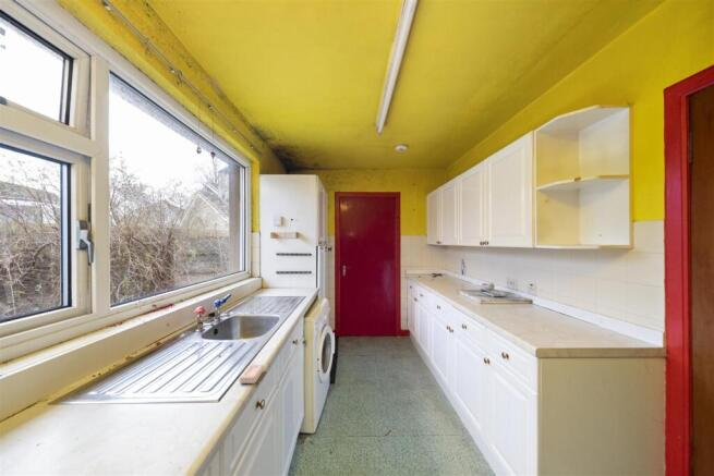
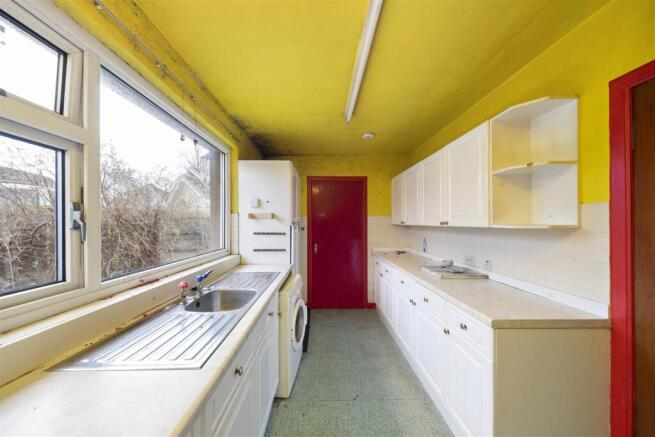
- soap bar [239,364,265,385]
